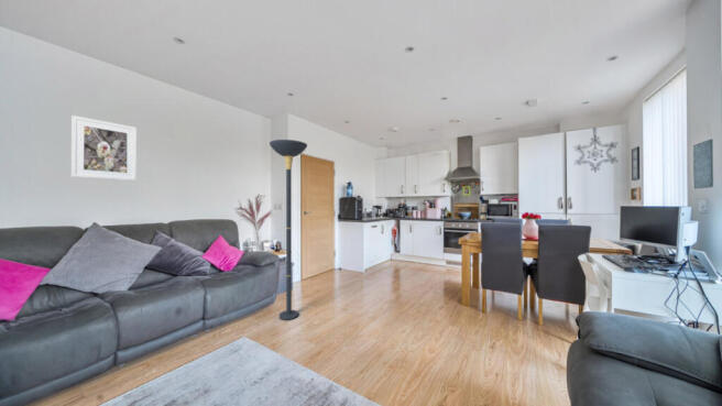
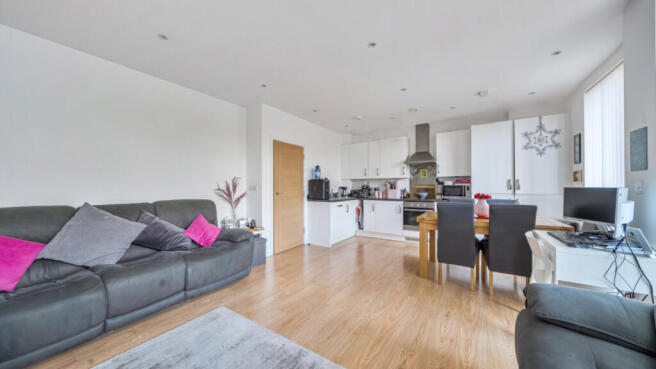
- floor lamp [269,139,308,321]
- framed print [70,114,138,182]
